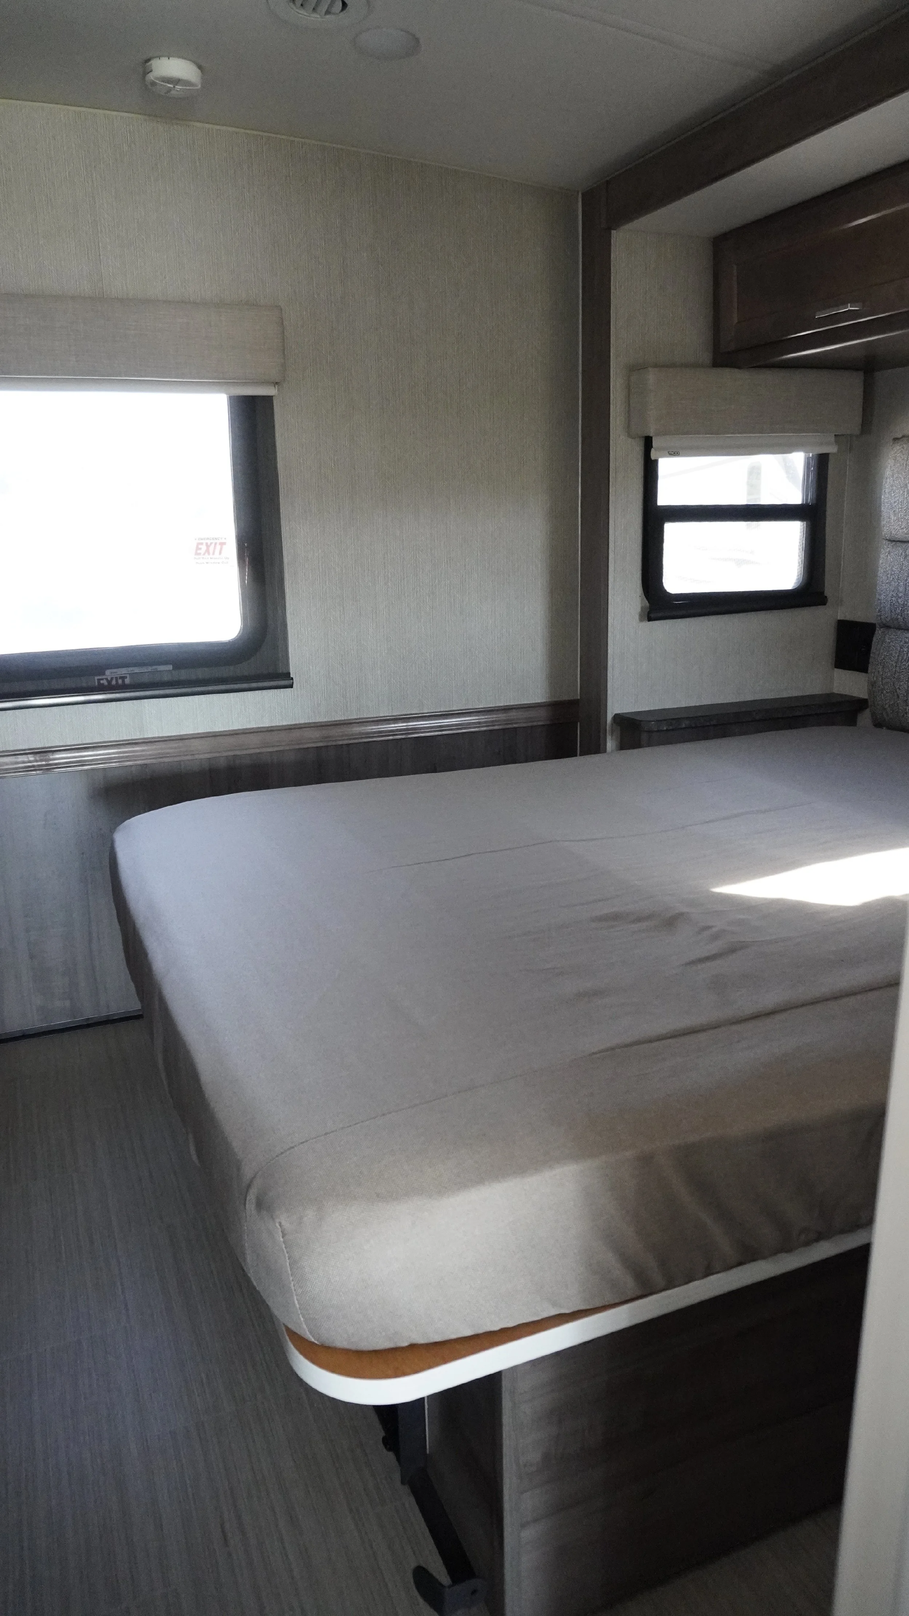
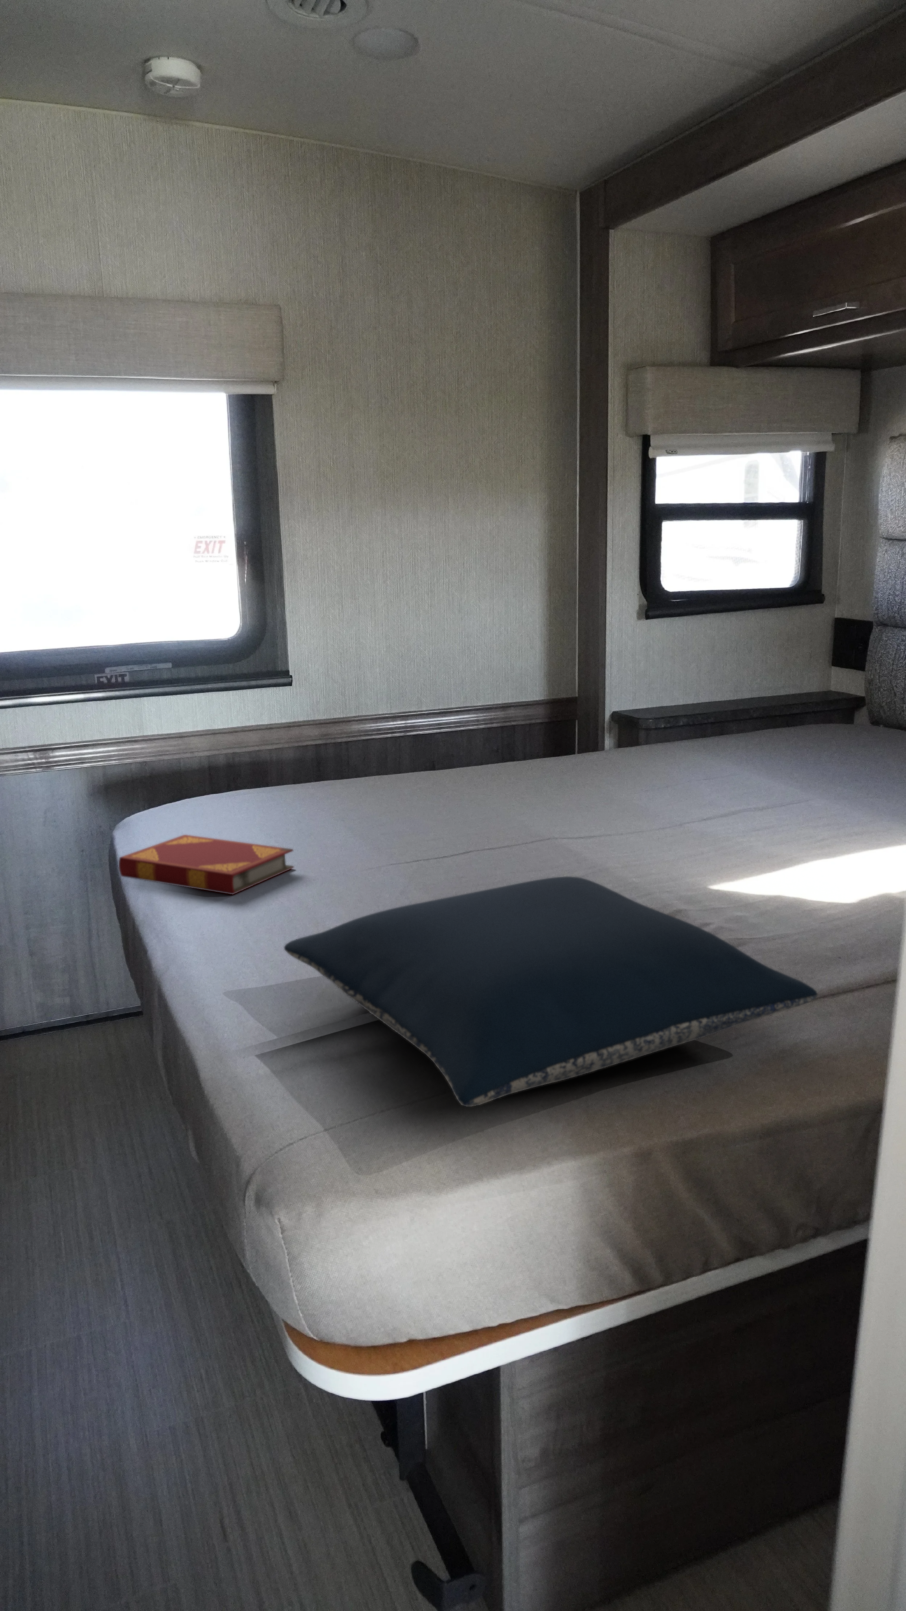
+ pillow [284,876,818,1108]
+ hardback book [118,834,294,895]
